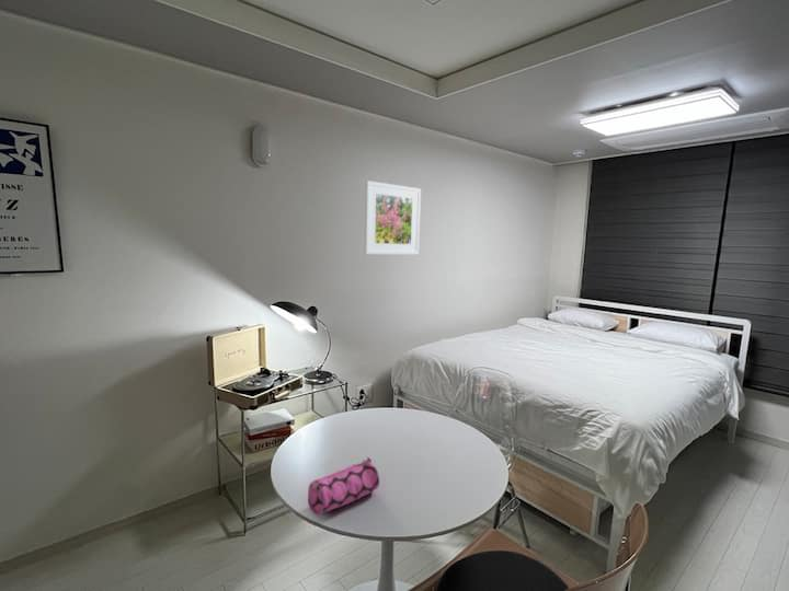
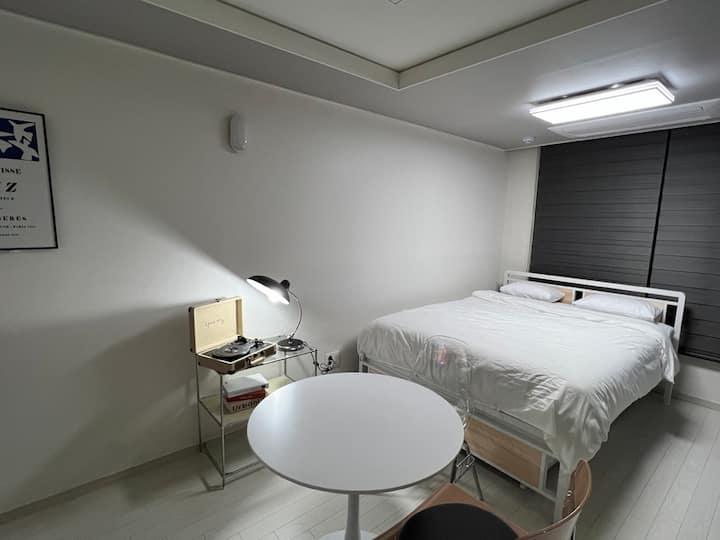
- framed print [364,179,422,256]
- pencil case [307,455,380,515]
